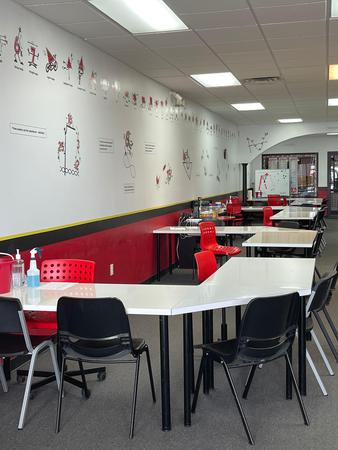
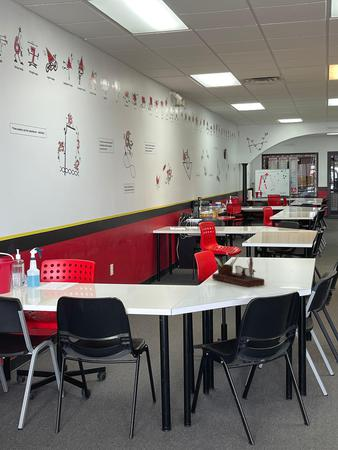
+ desk organizer [211,254,265,288]
